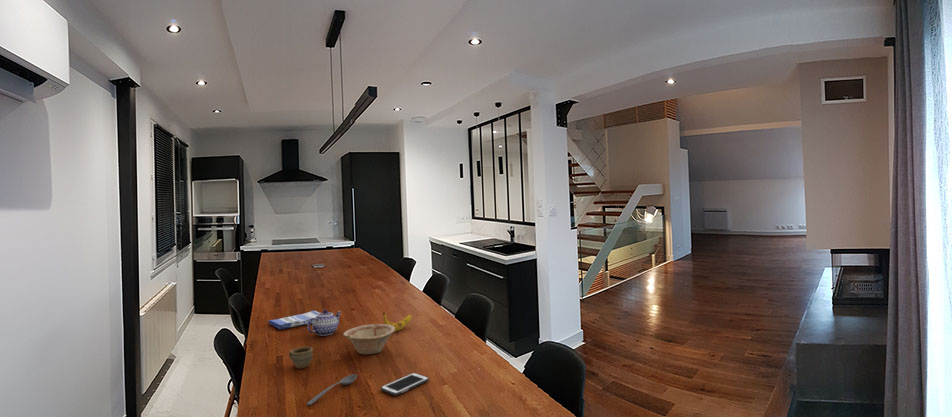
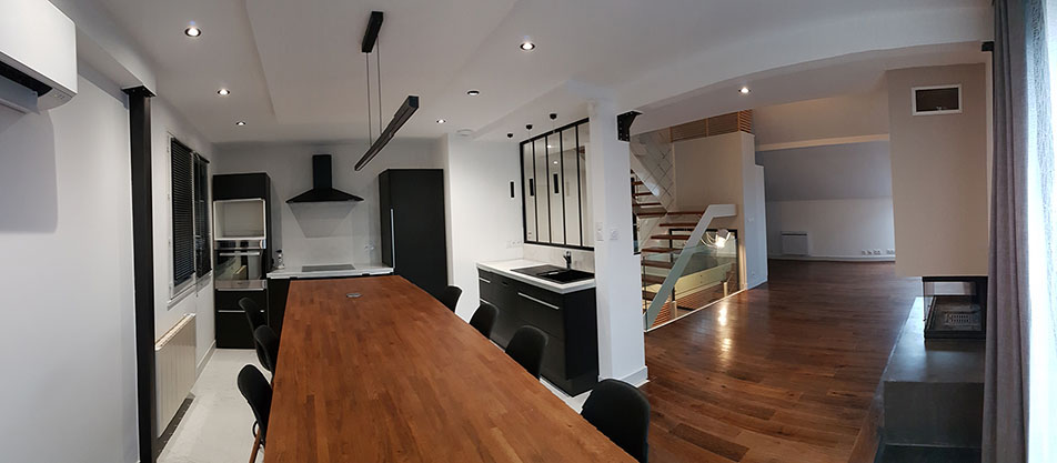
- cup [288,346,314,369]
- teapot [306,309,342,337]
- banana [382,312,413,333]
- soupspoon [306,373,358,406]
- dish towel [267,310,321,330]
- cell phone [380,372,430,397]
- dish [342,323,395,355]
